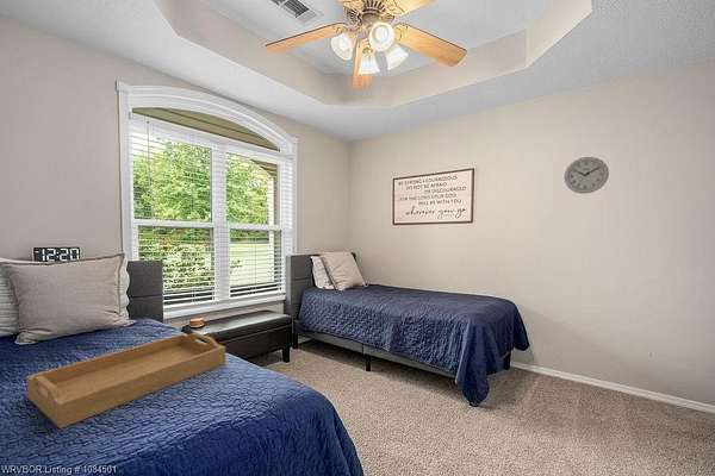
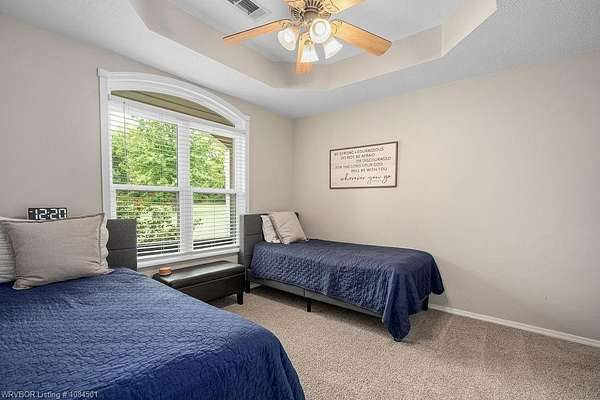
- wall clock [564,156,610,195]
- serving tray [25,331,226,430]
